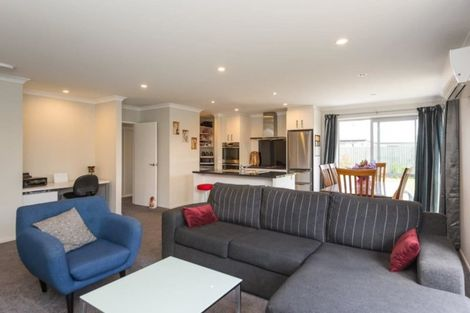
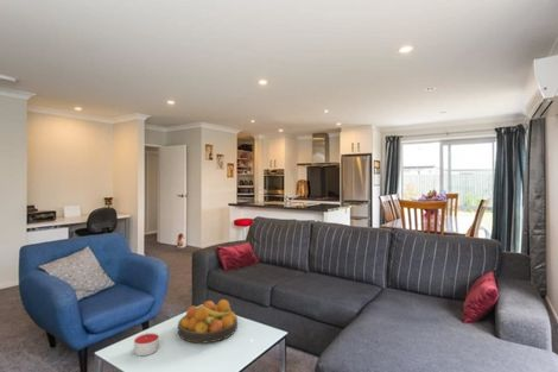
+ candle [133,332,160,357]
+ fruit bowl [177,298,239,343]
